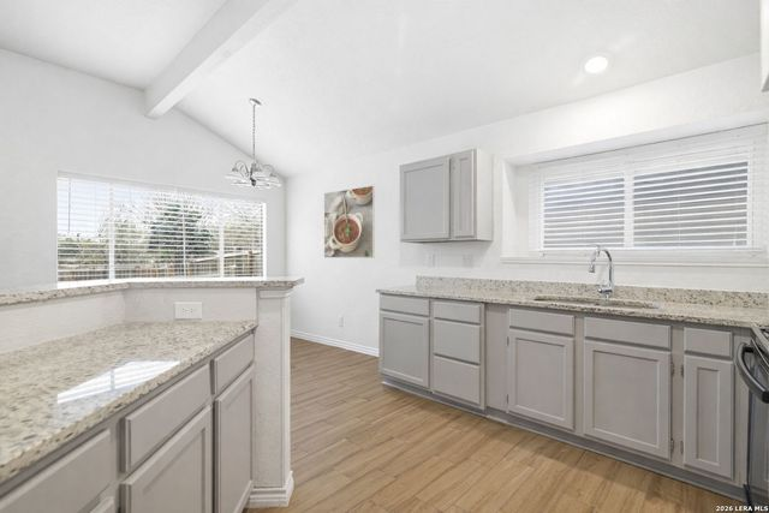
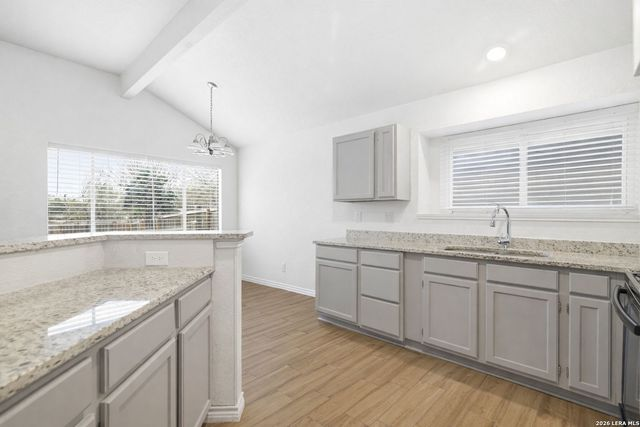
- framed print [323,185,376,260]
